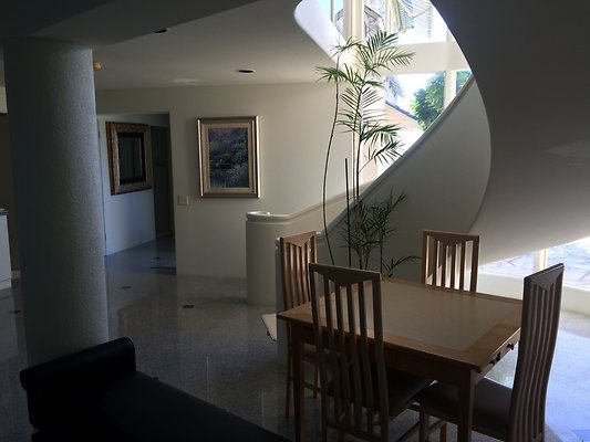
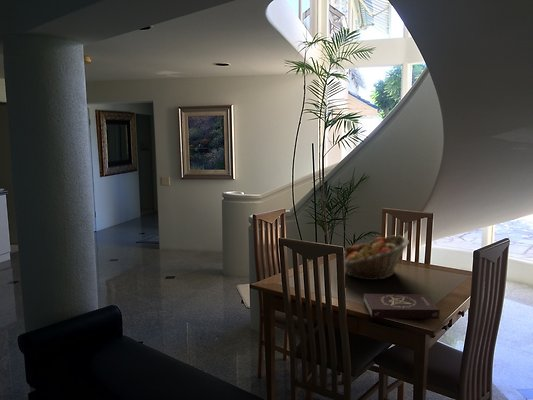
+ book [363,293,441,320]
+ fruit basket [343,234,410,282]
